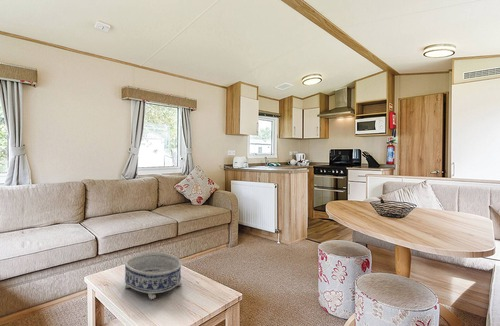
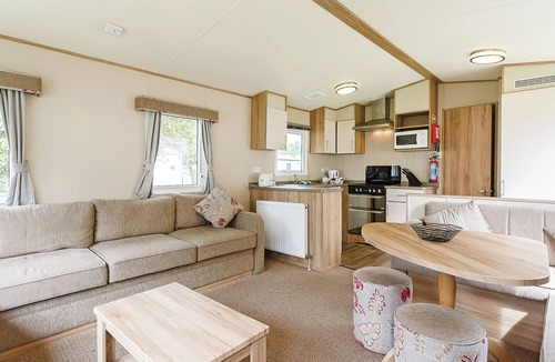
- decorative bowl [123,252,183,301]
